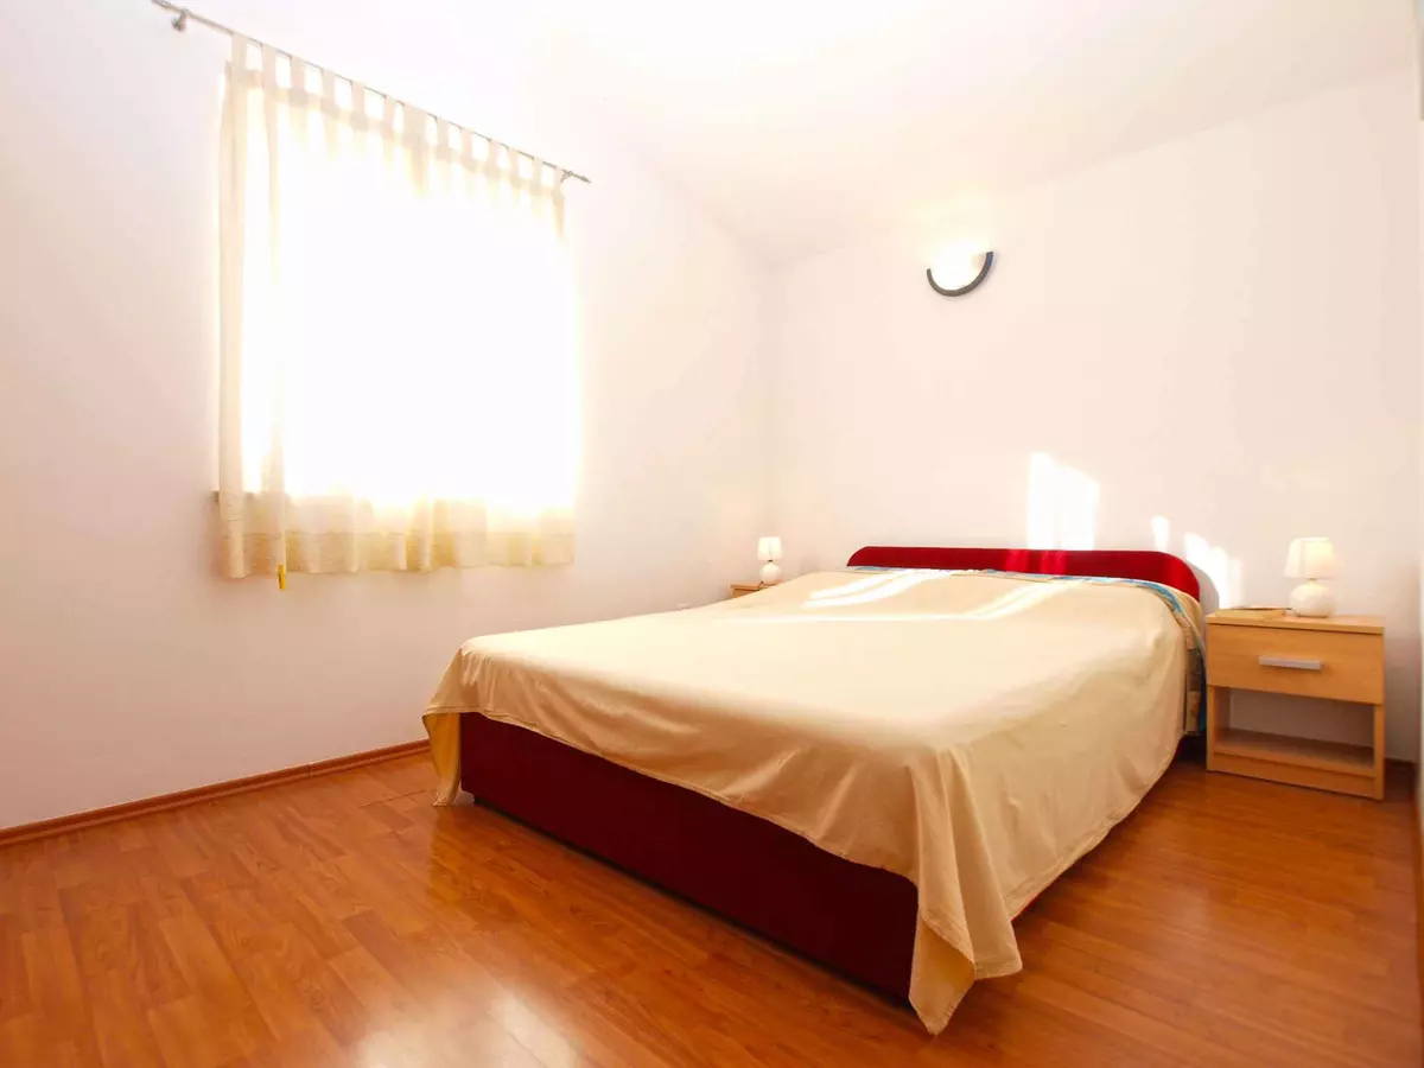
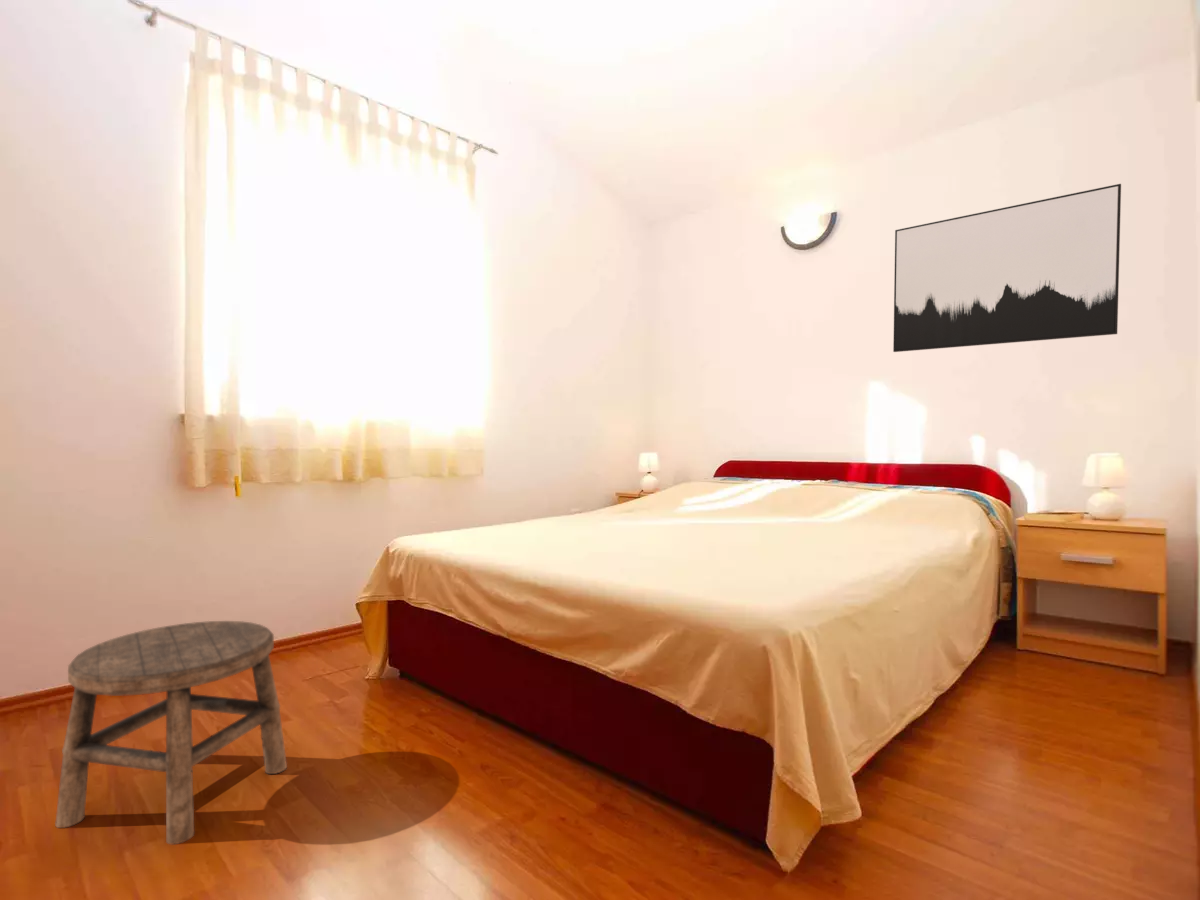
+ stool [54,620,288,845]
+ wall art [892,183,1122,353]
